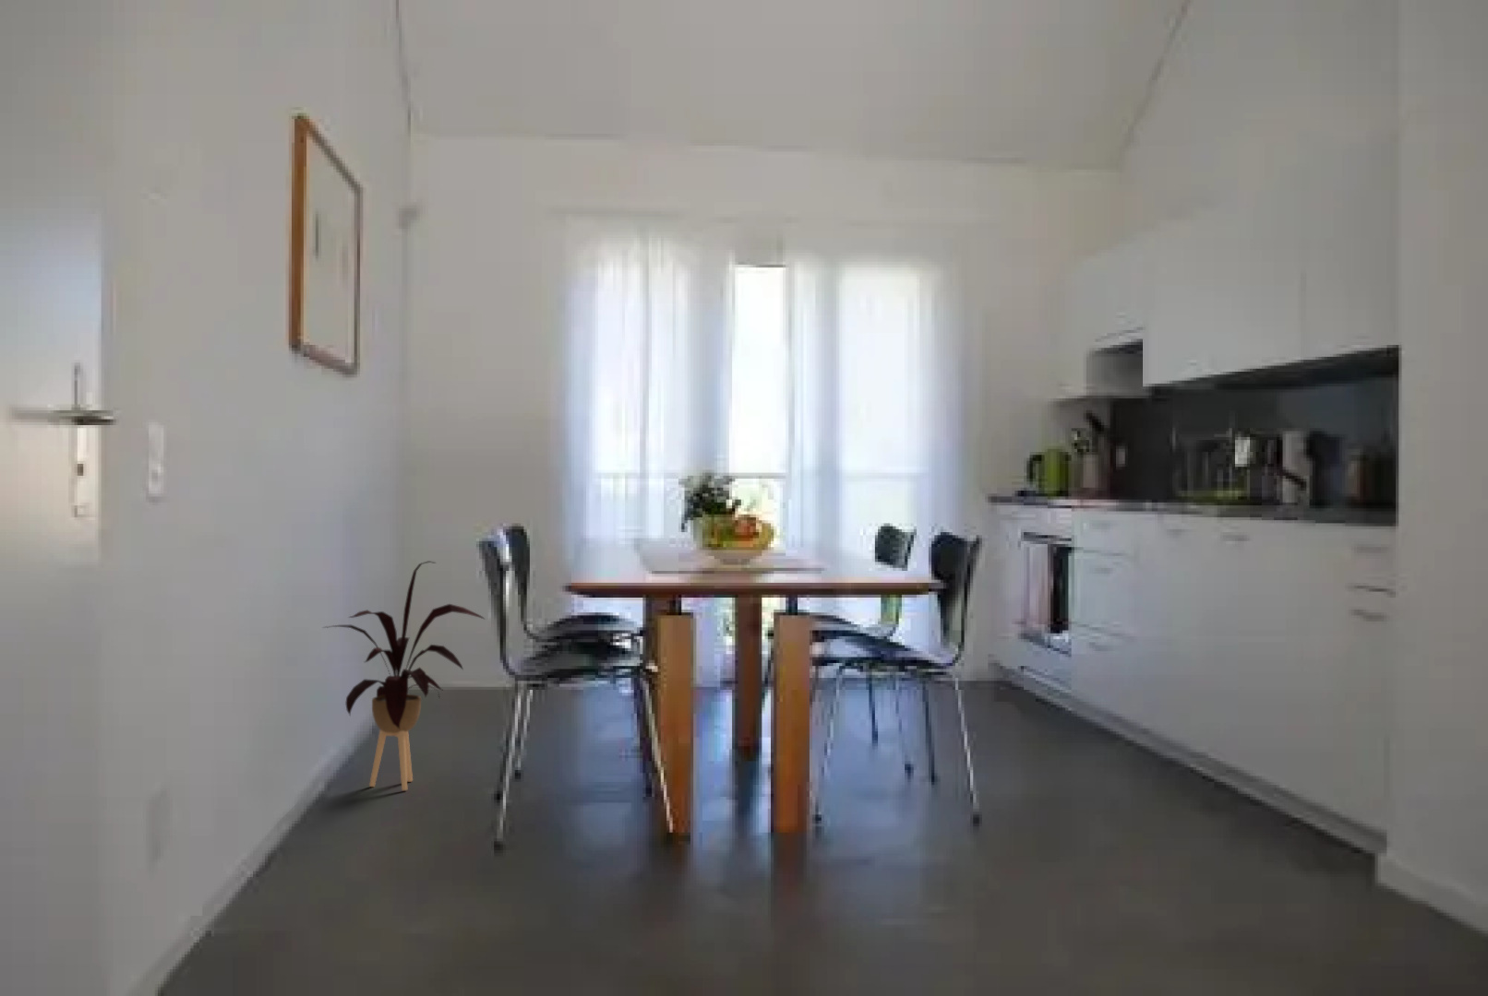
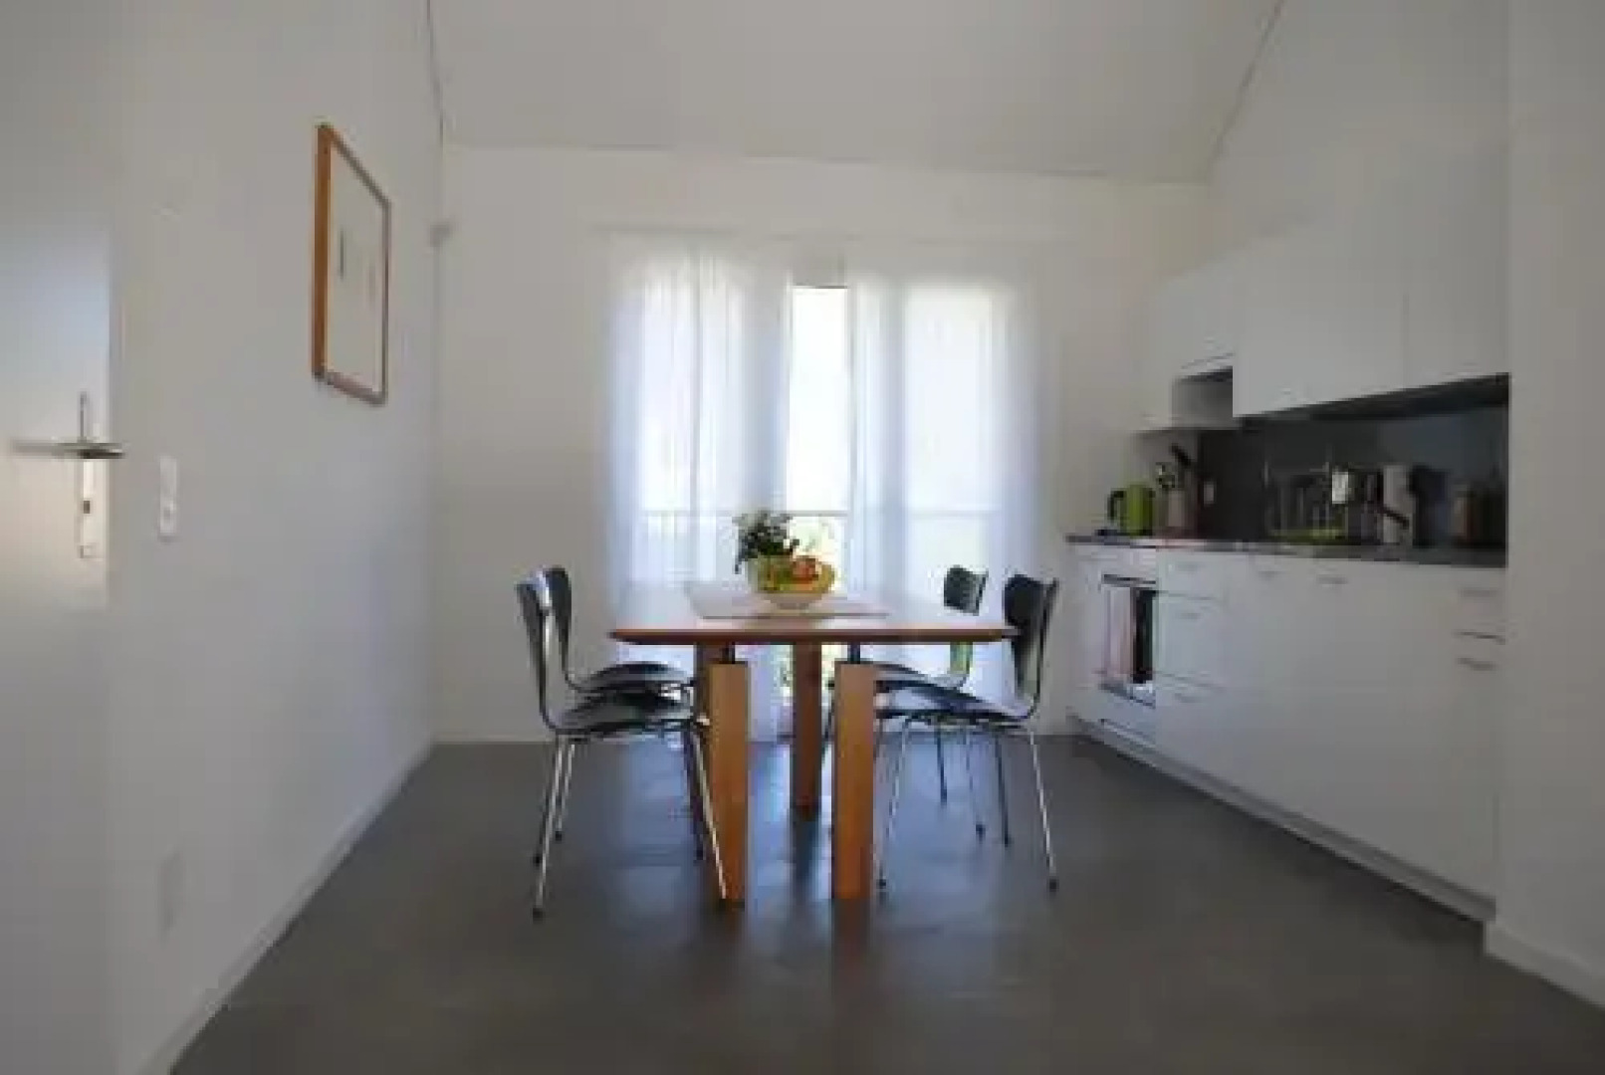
- house plant [323,560,486,791]
